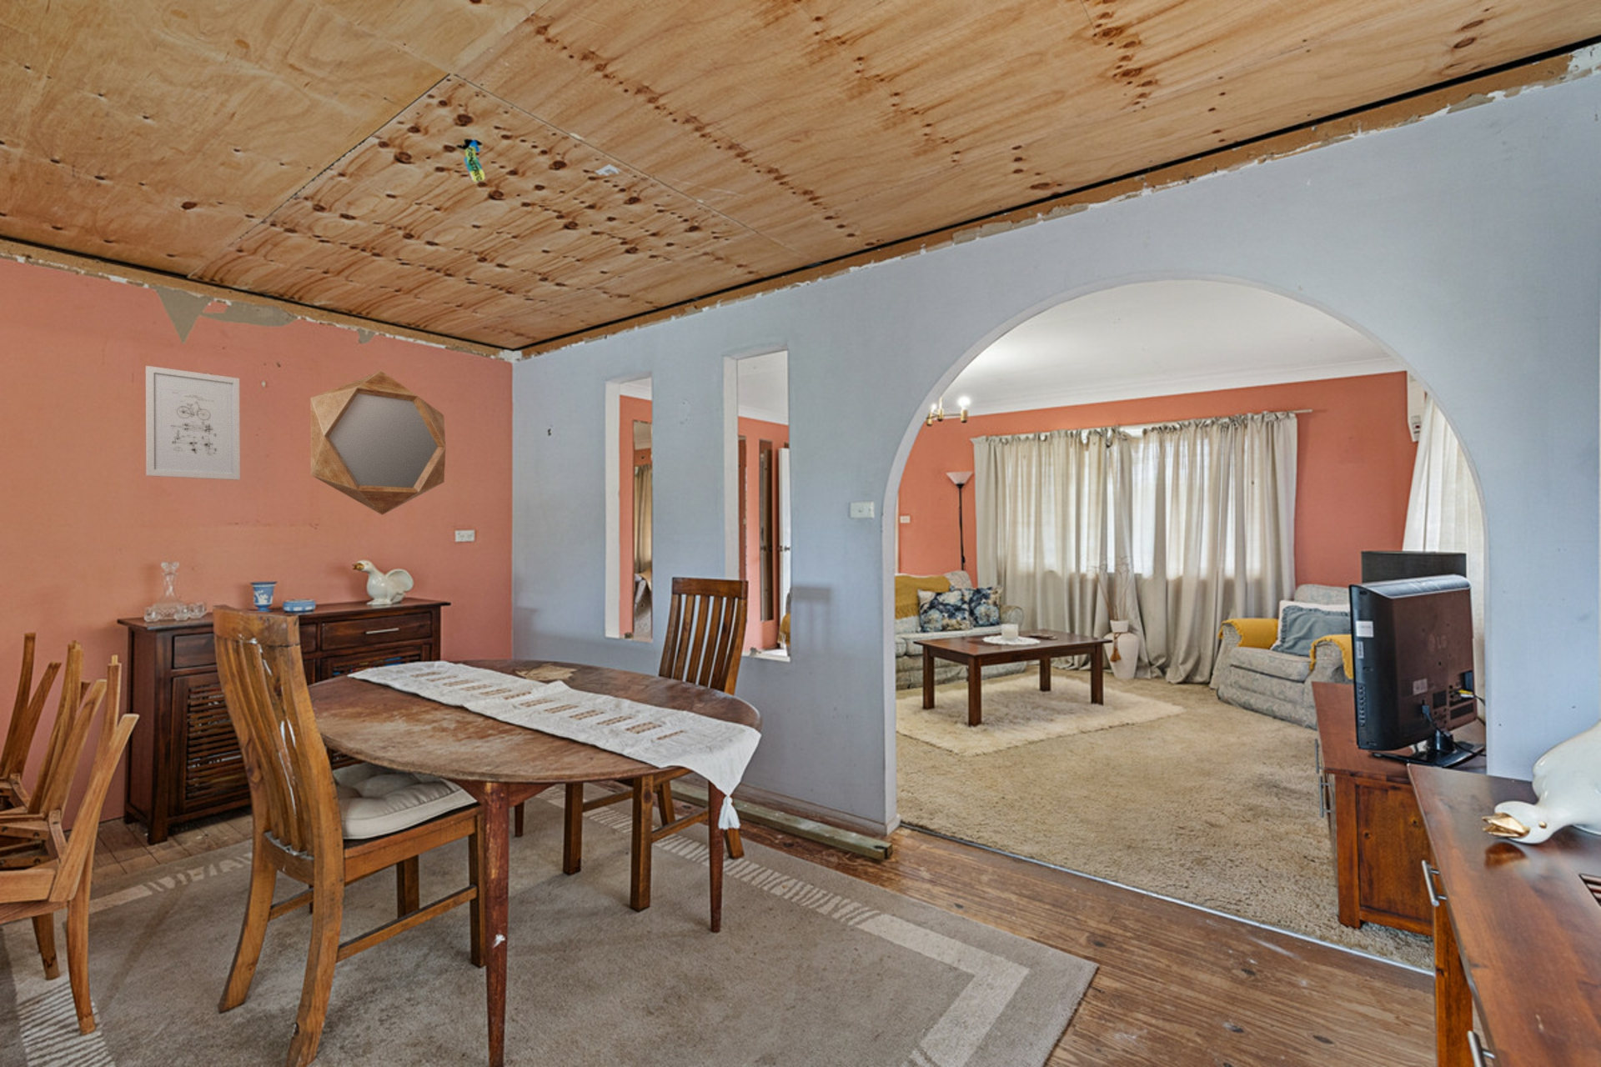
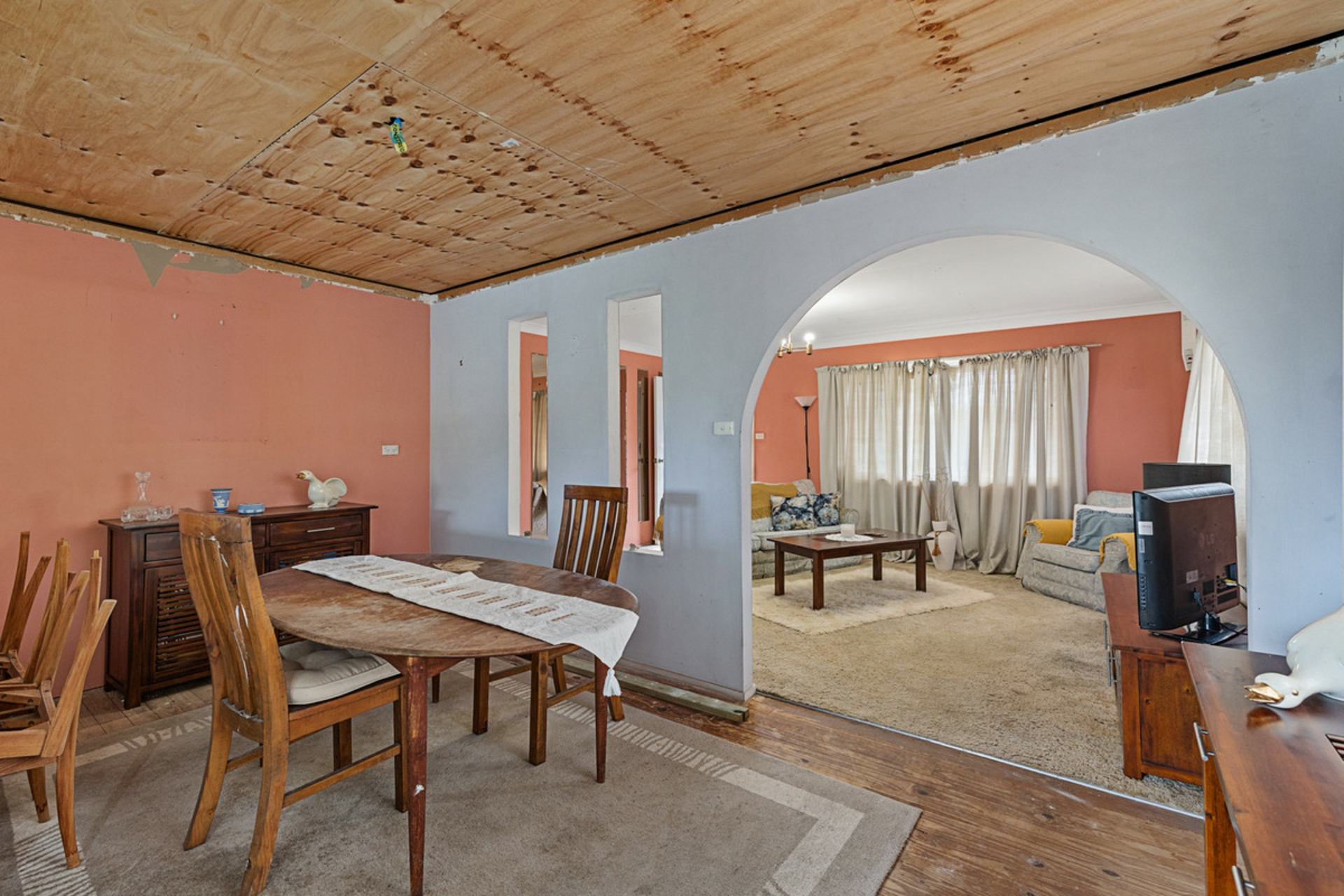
- home mirror [310,370,447,516]
- wall art [145,366,241,481]
